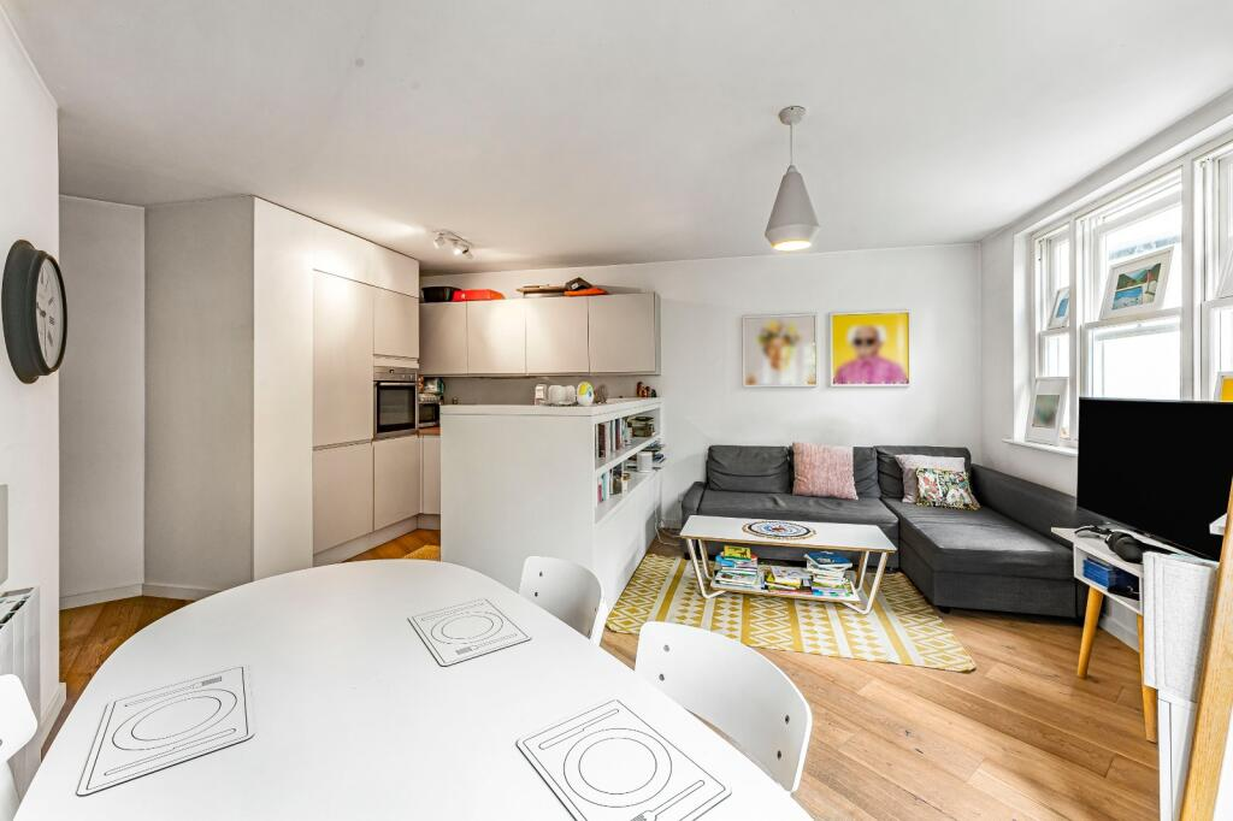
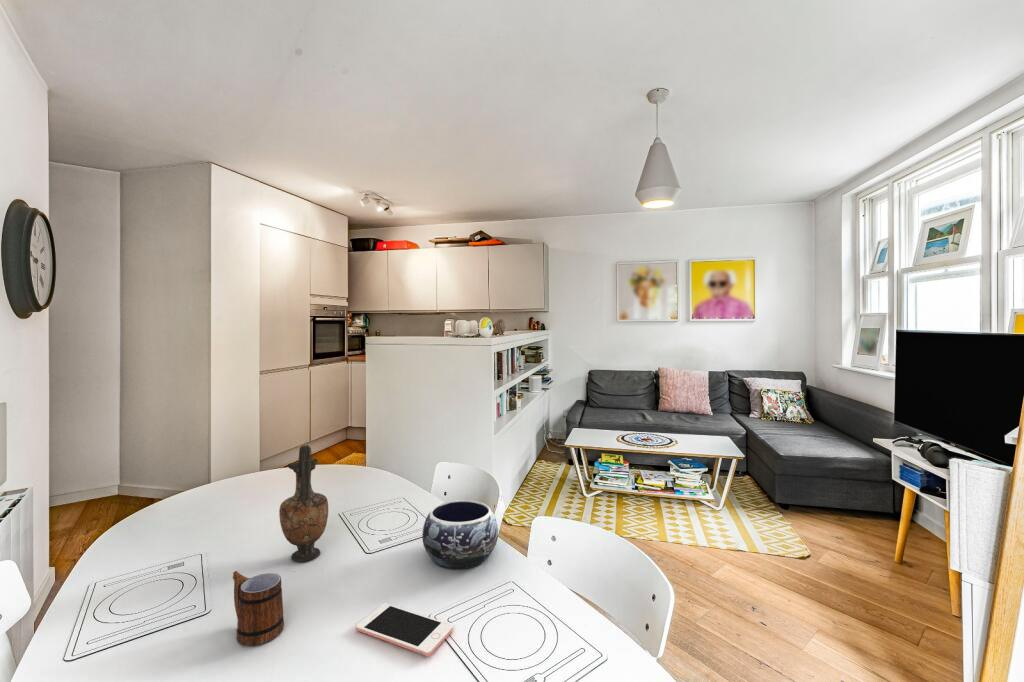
+ mug [232,570,285,647]
+ decorative bowl [421,499,499,570]
+ vase [278,444,329,563]
+ cell phone [355,602,454,657]
